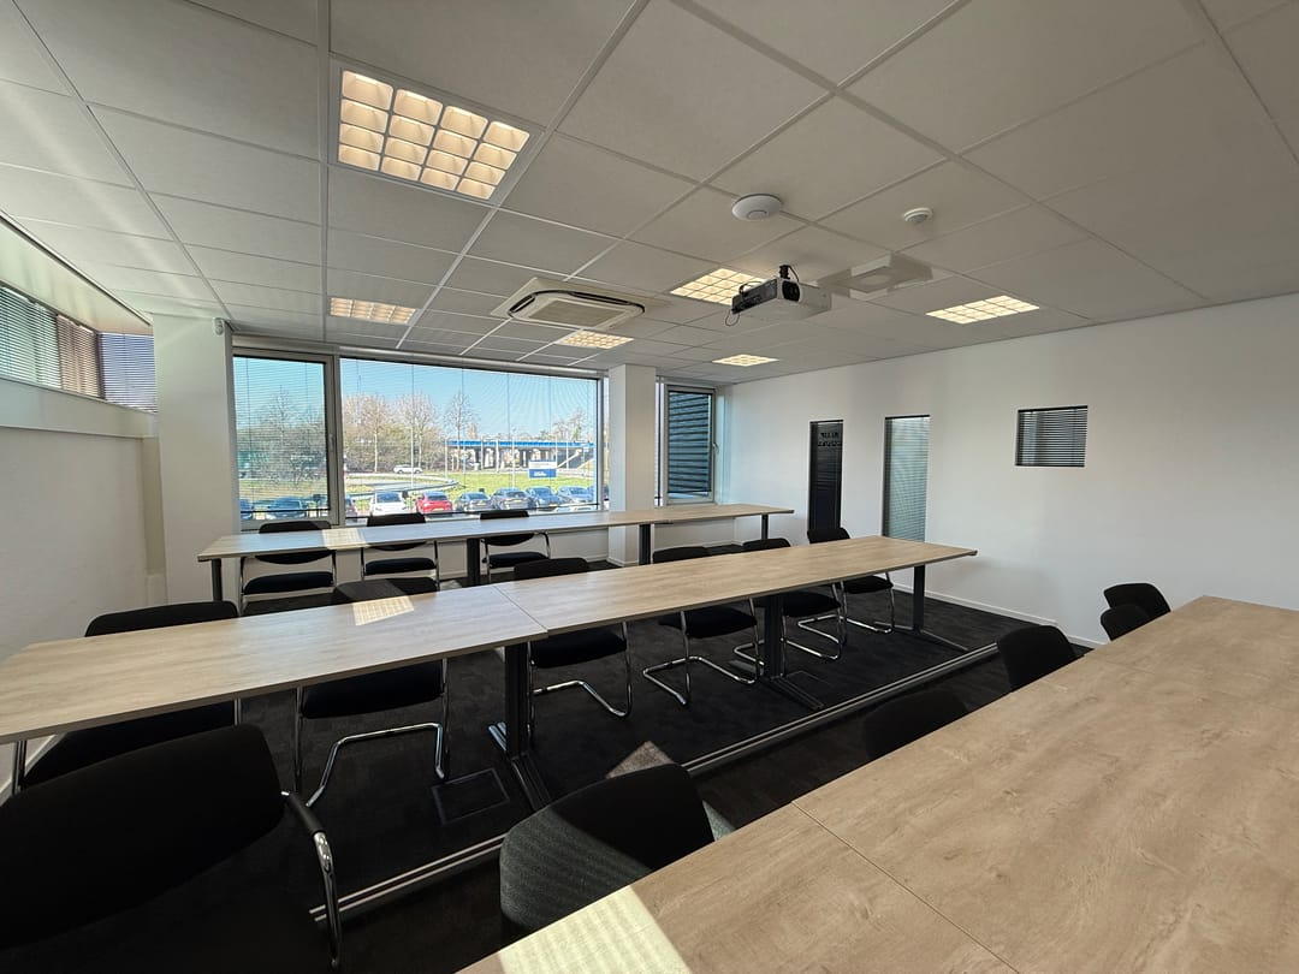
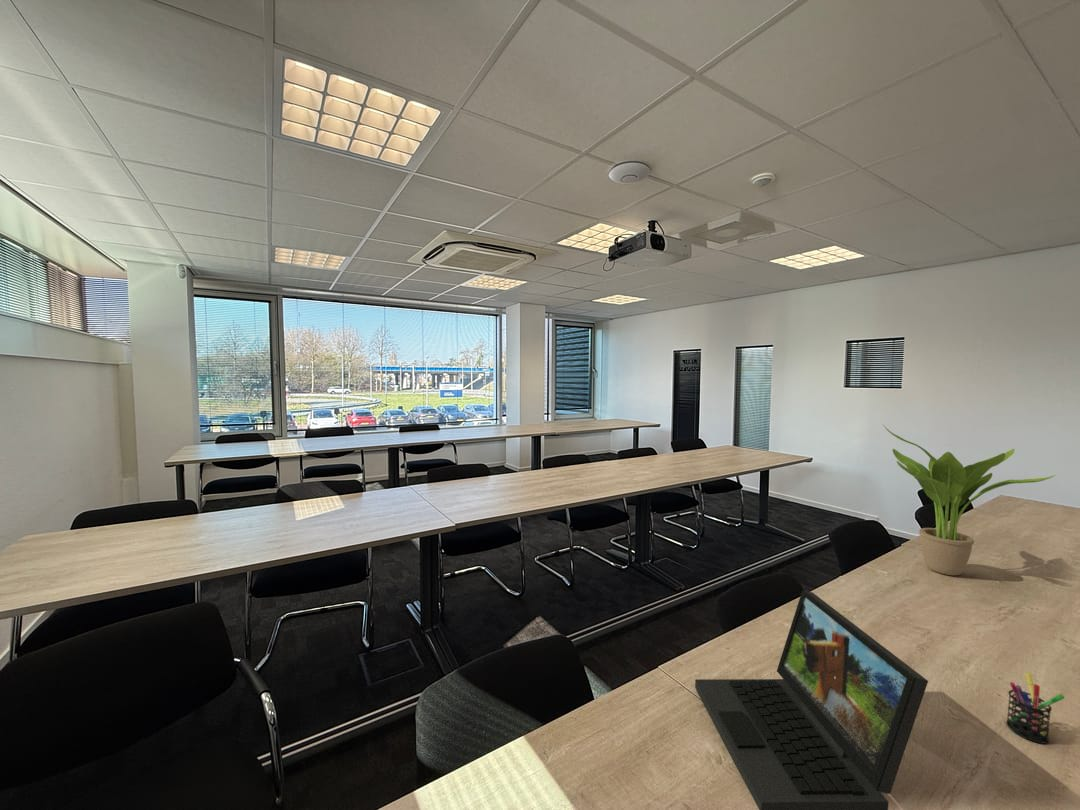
+ laptop [694,589,929,810]
+ pen holder [1005,672,1066,744]
+ potted plant [882,424,1057,576]
